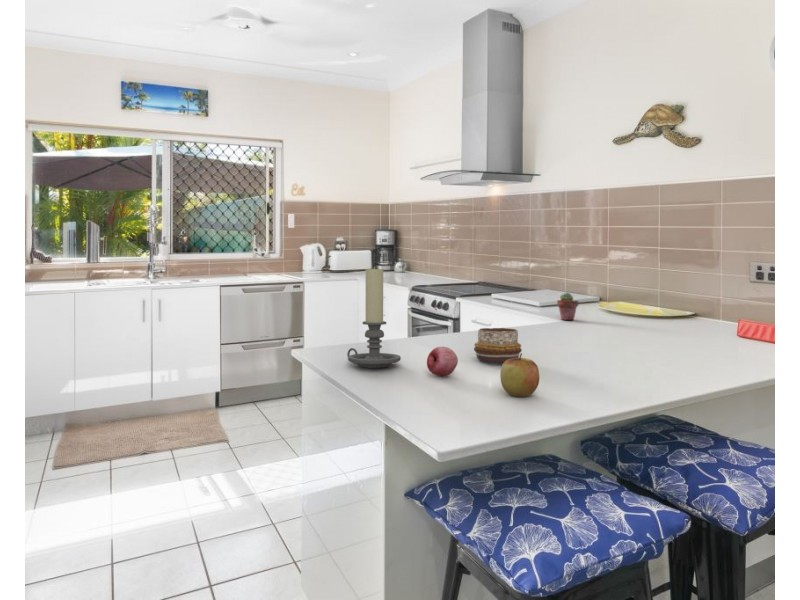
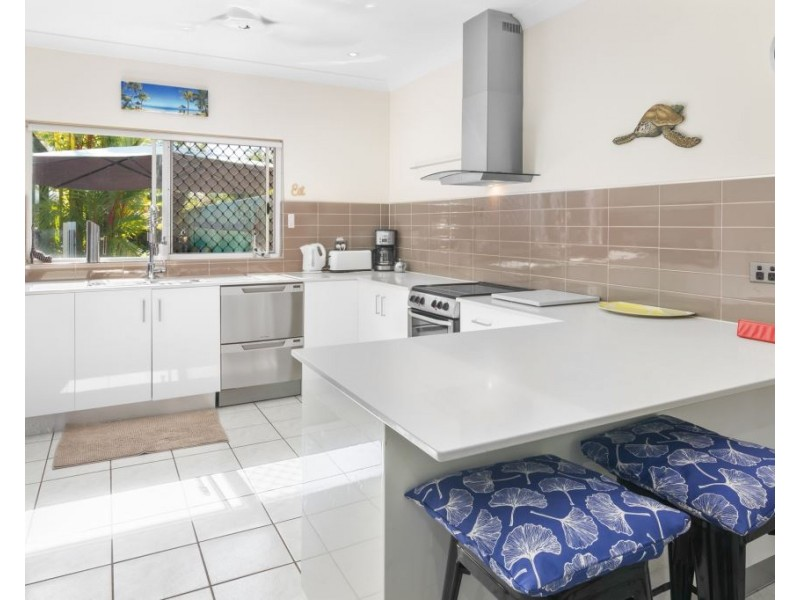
- fruit [426,346,459,377]
- potted succulent [556,291,579,321]
- apple [499,352,541,397]
- decorative bowl [473,327,523,364]
- candle holder [346,266,402,369]
